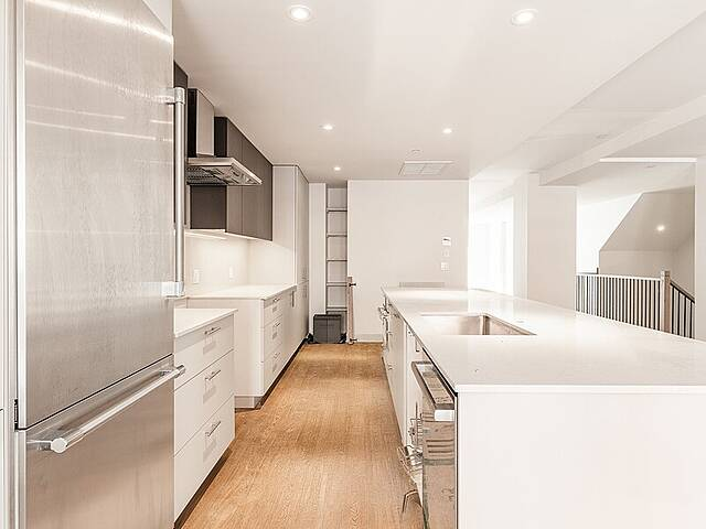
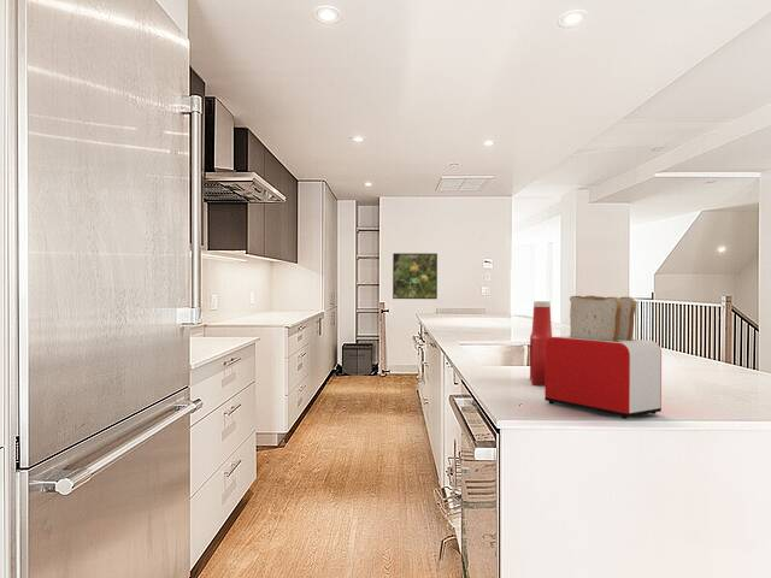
+ soap bottle [529,300,553,387]
+ toaster [543,295,663,420]
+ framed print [392,252,439,300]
